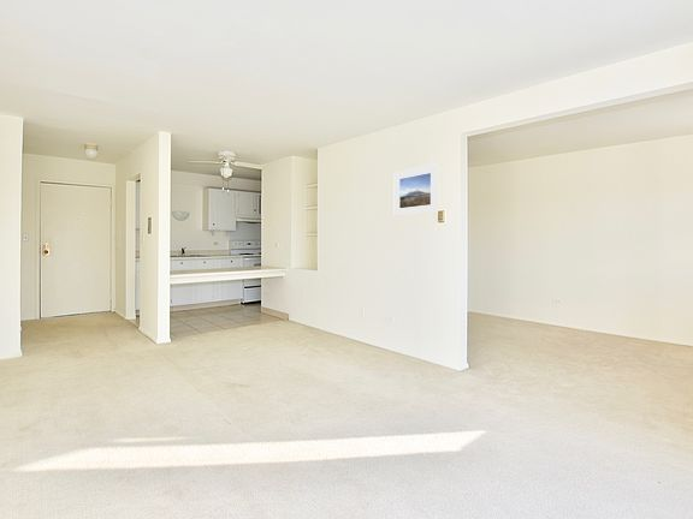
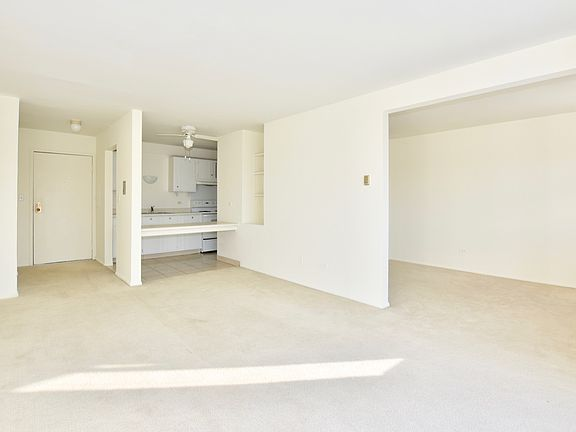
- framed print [393,162,439,217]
